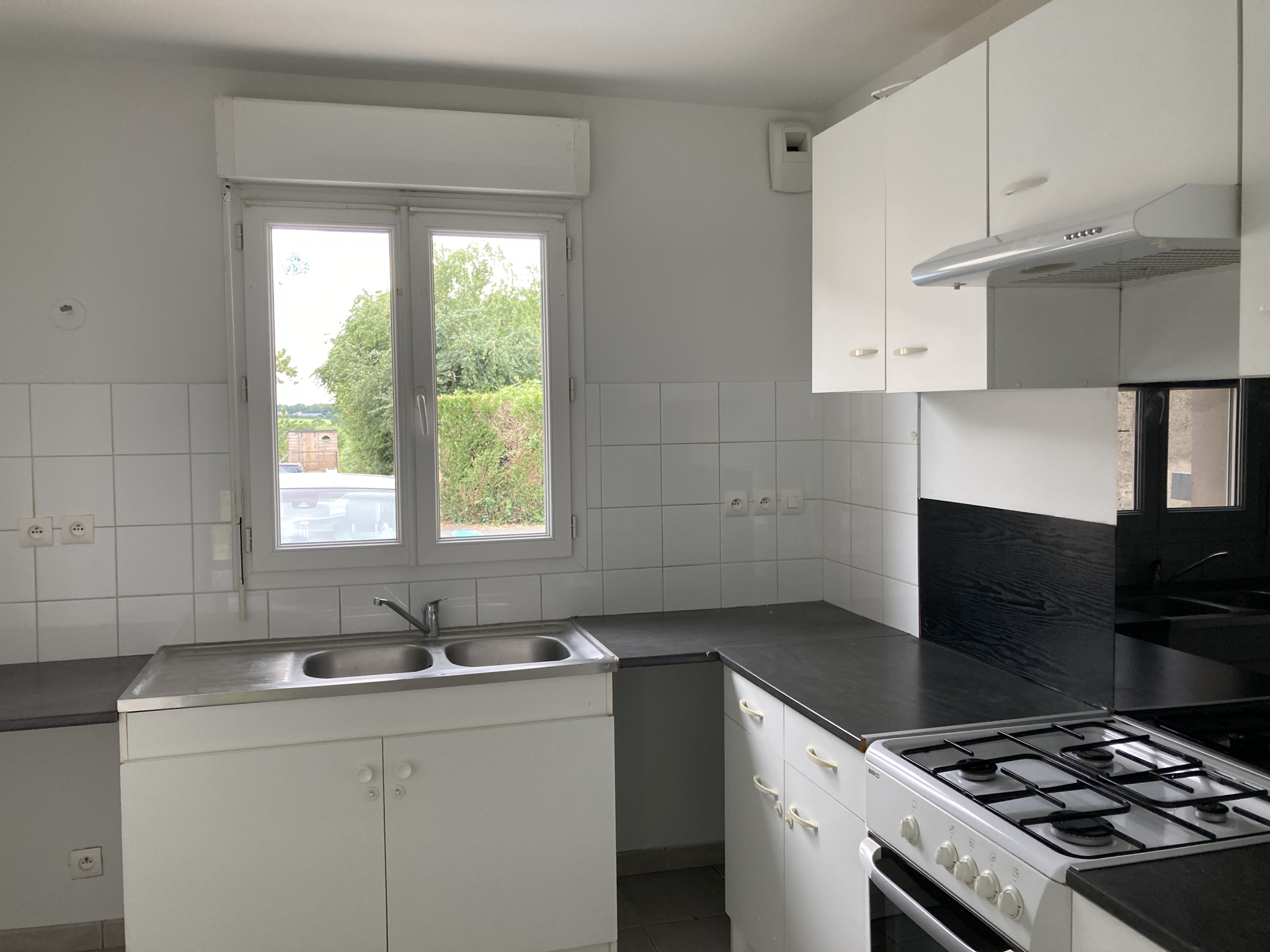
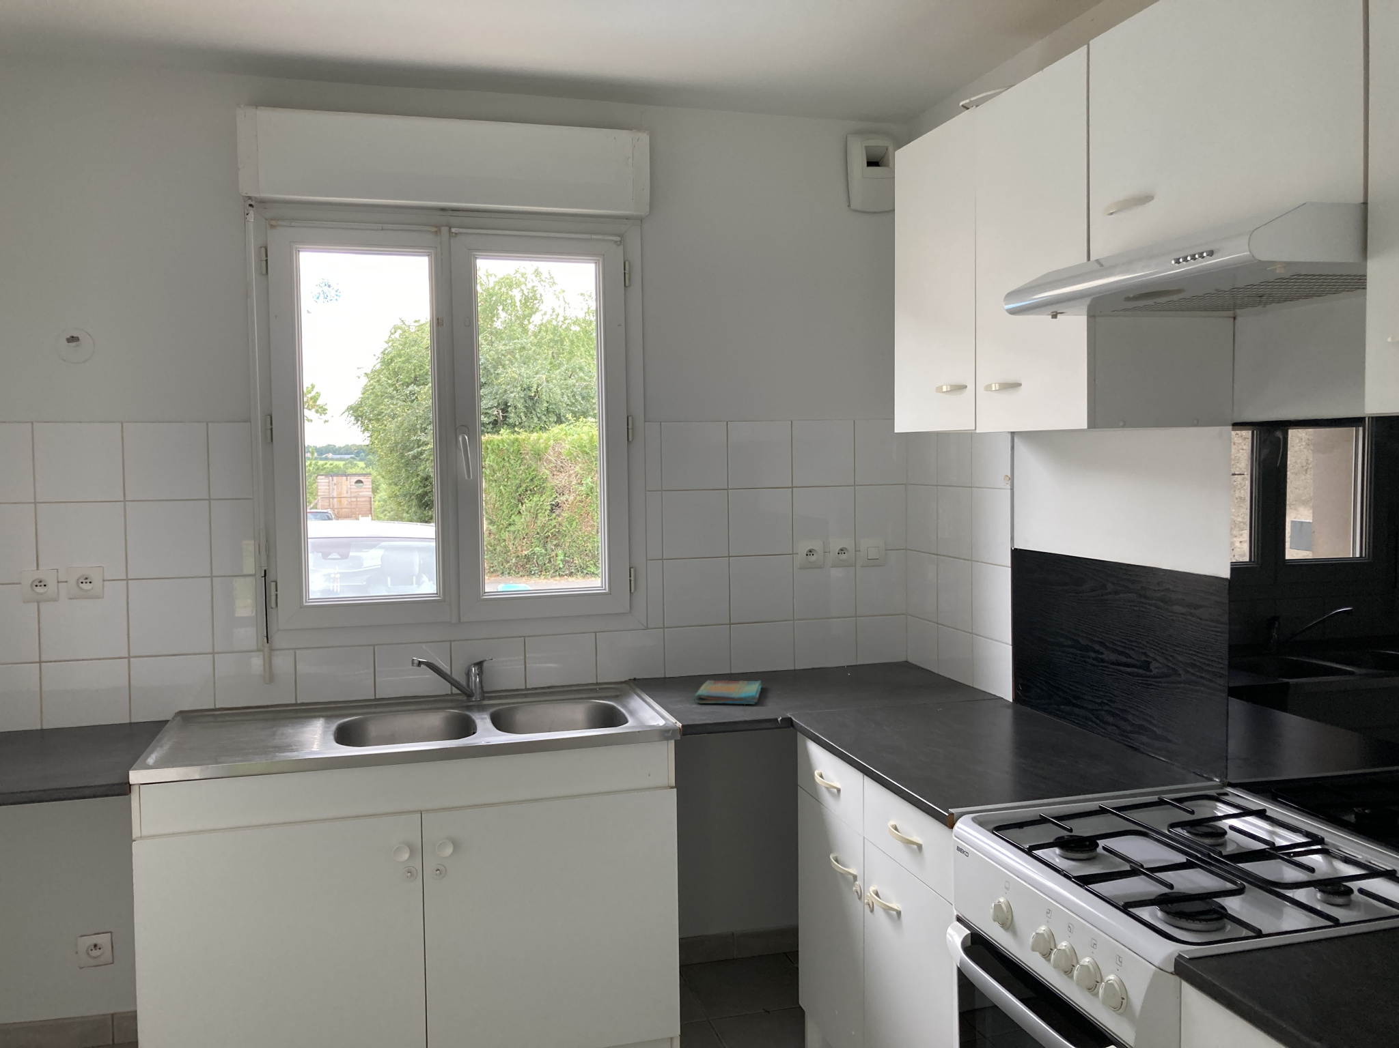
+ dish towel [693,679,762,705]
